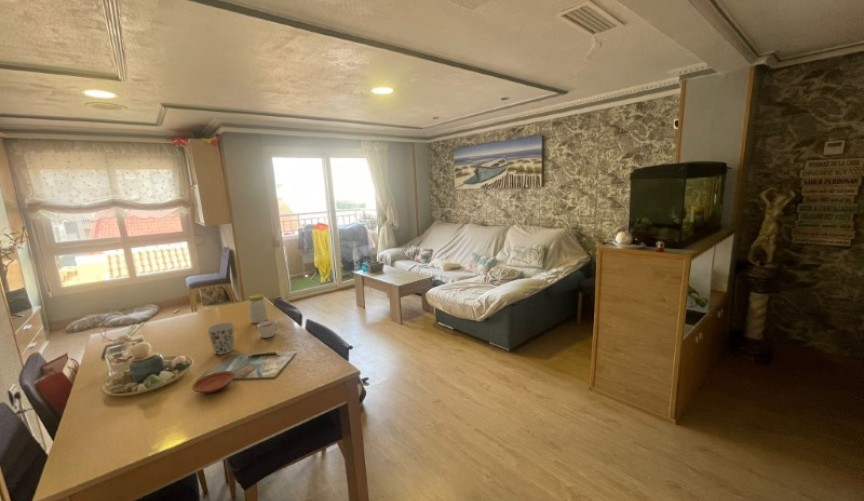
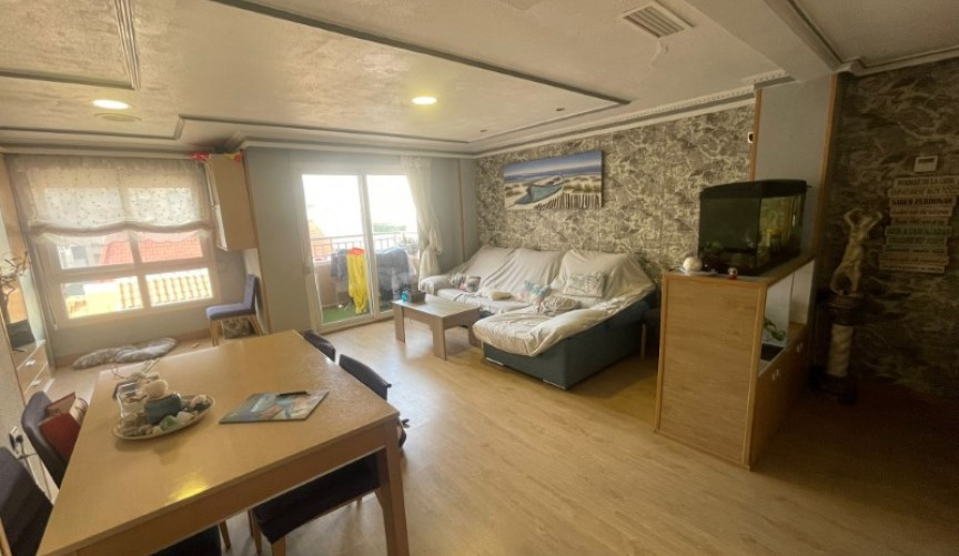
- jar [248,293,268,324]
- cup [206,321,235,355]
- candle [256,320,277,339]
- plate [191,370,236,394]
